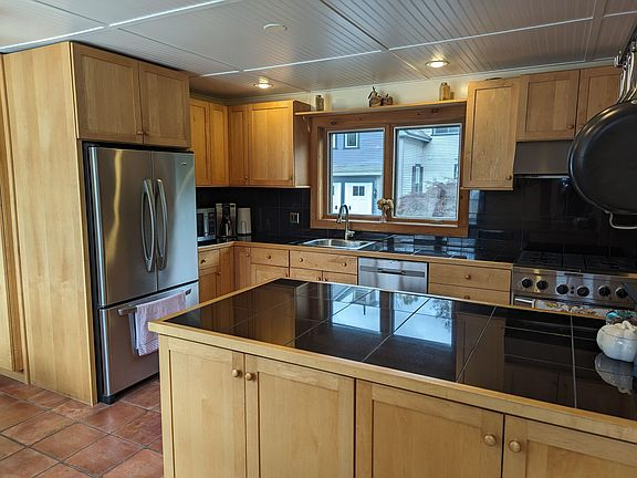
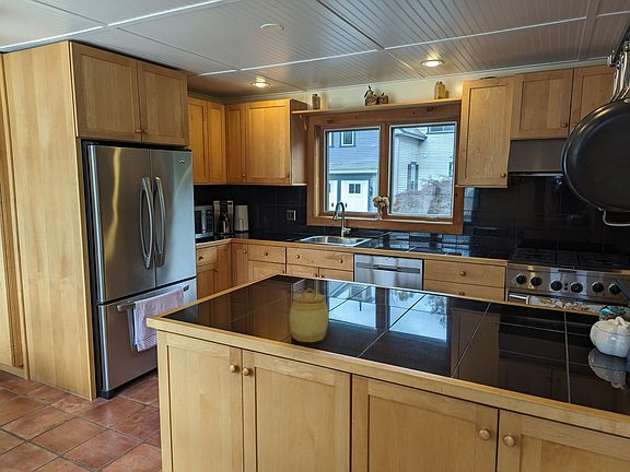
+ jar [289,287,329,343]
